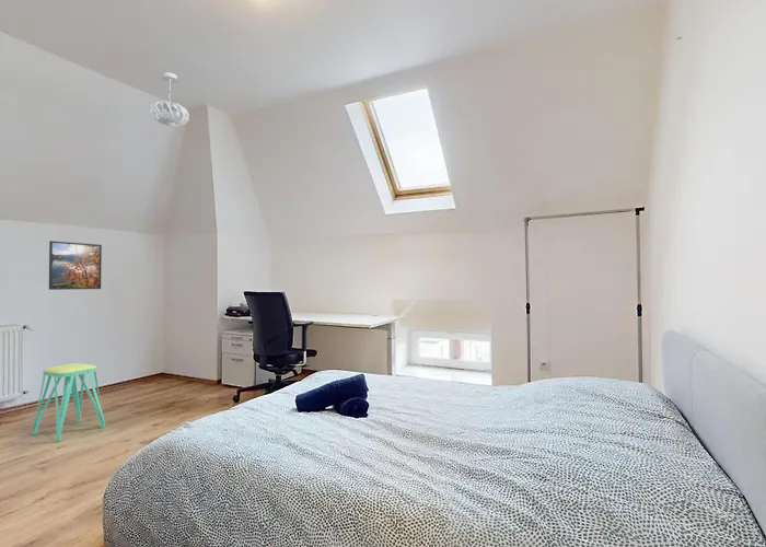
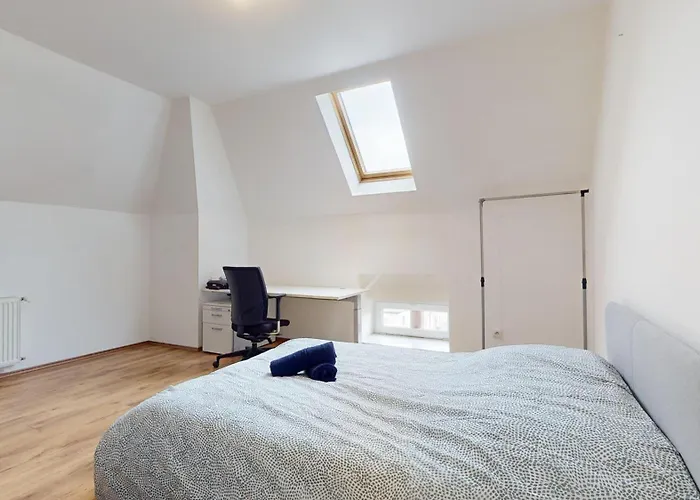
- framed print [48,240,103,291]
- stool [32,362,106,442]
- pendant light [149,71,190,128]
